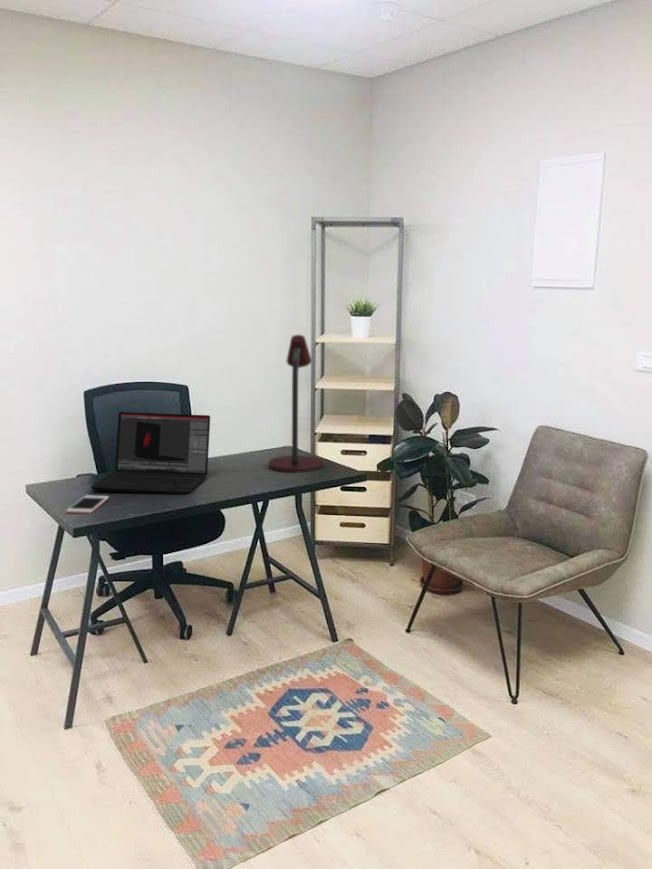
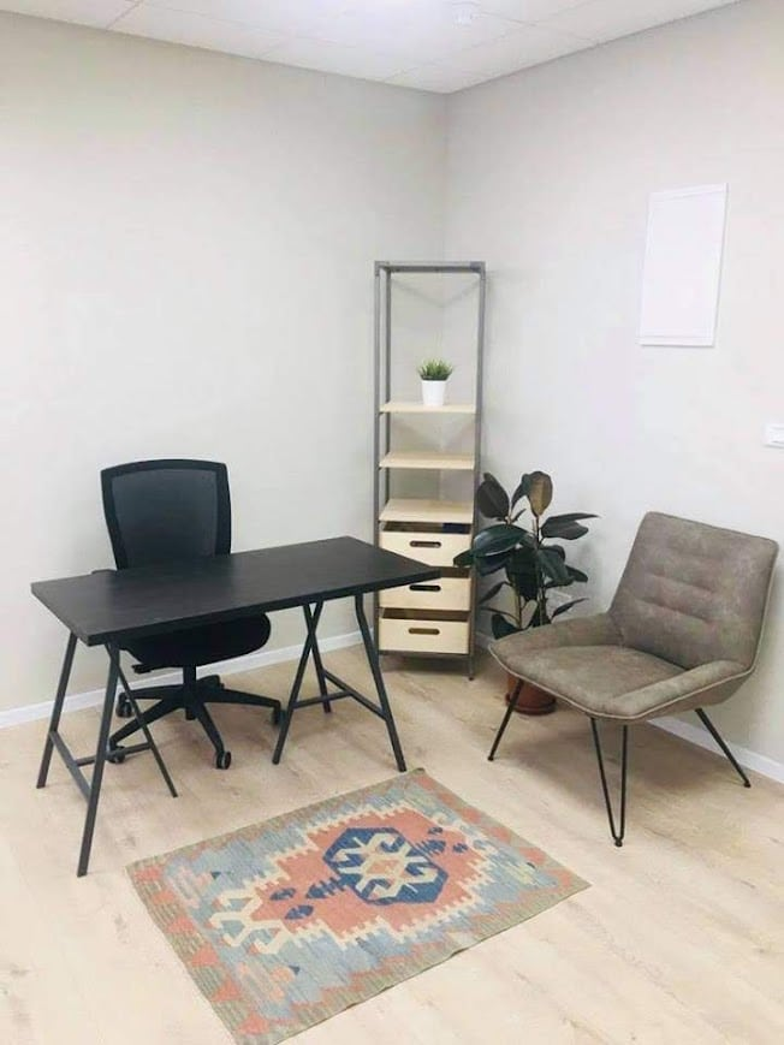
- desk lamp [268,334,325,474]
- cell phone [65,494,110,514]
- laptop [90,411,211,496]
